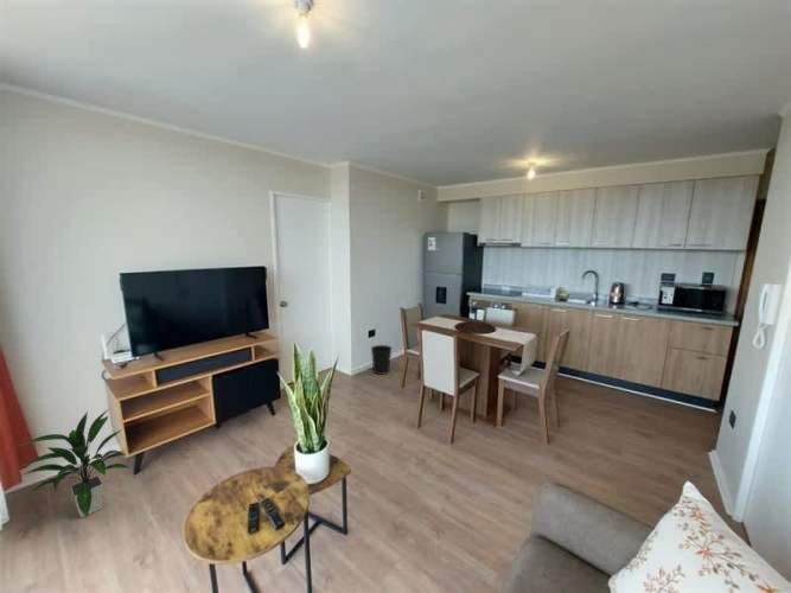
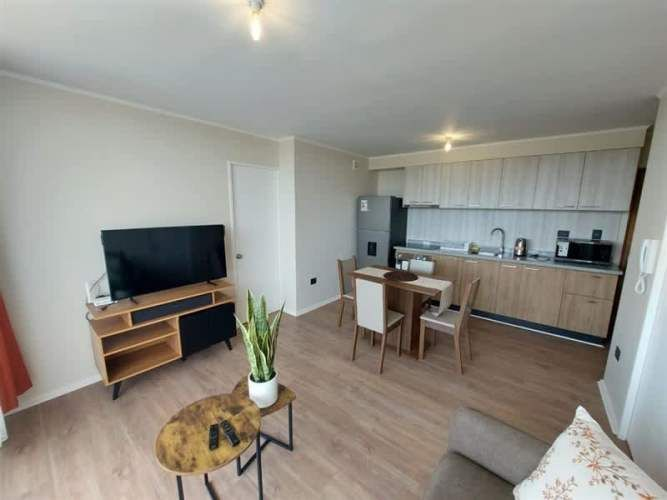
- wastebasket [370,344,394,376]
- indoor plant [18,408,130,518]
